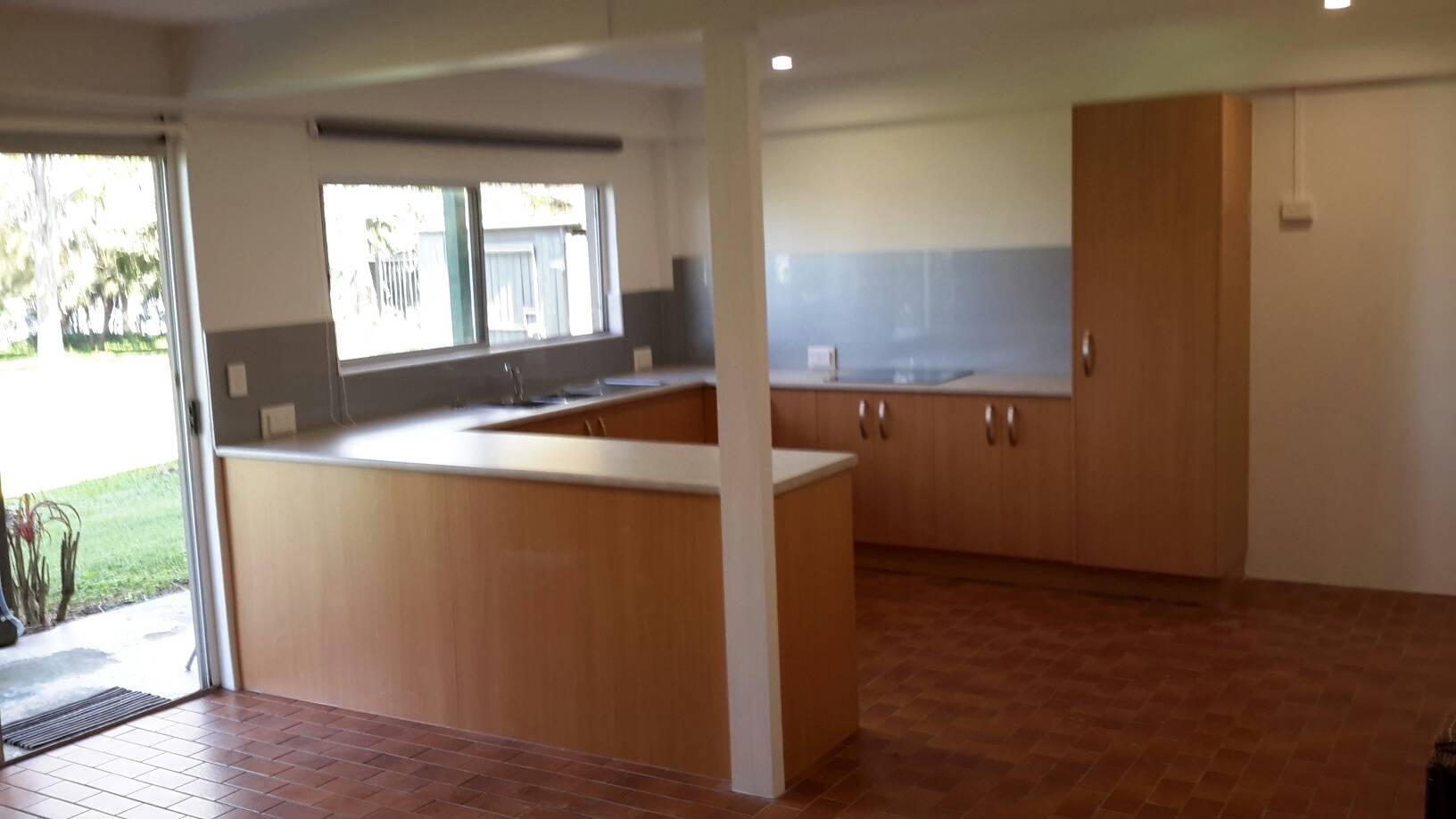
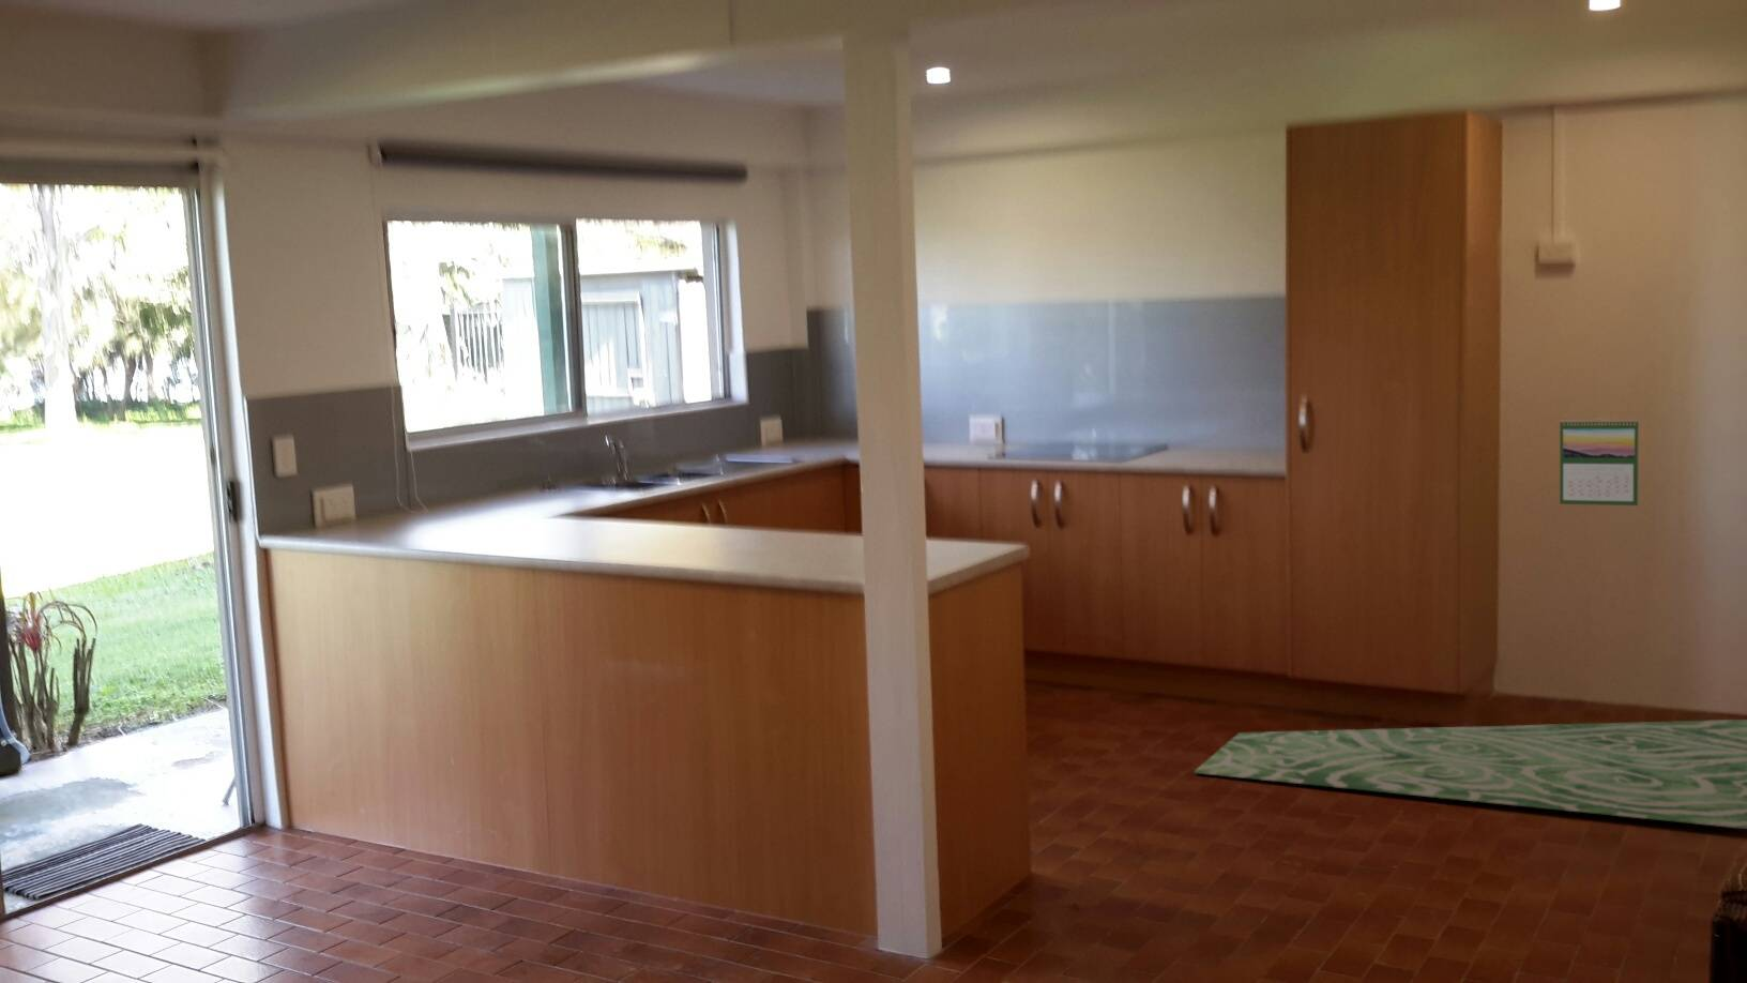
+ rug [1193,719,1747,829]
+ calendar [1559,416,1640,507]
